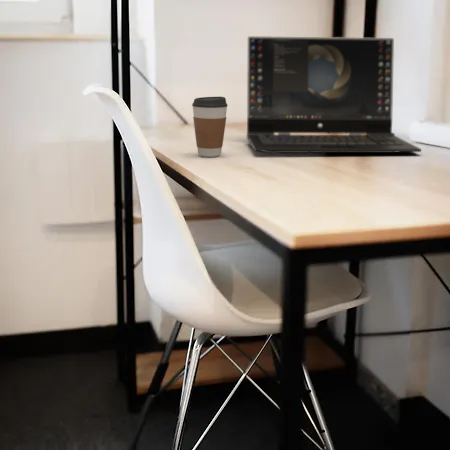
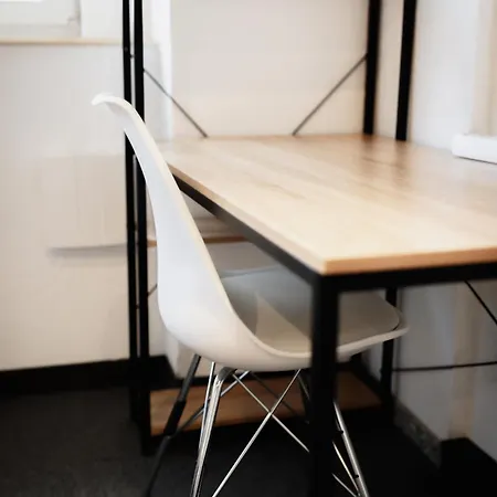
- coffee cup [191,96,229,158]
- laptop [246,35,422,154]
